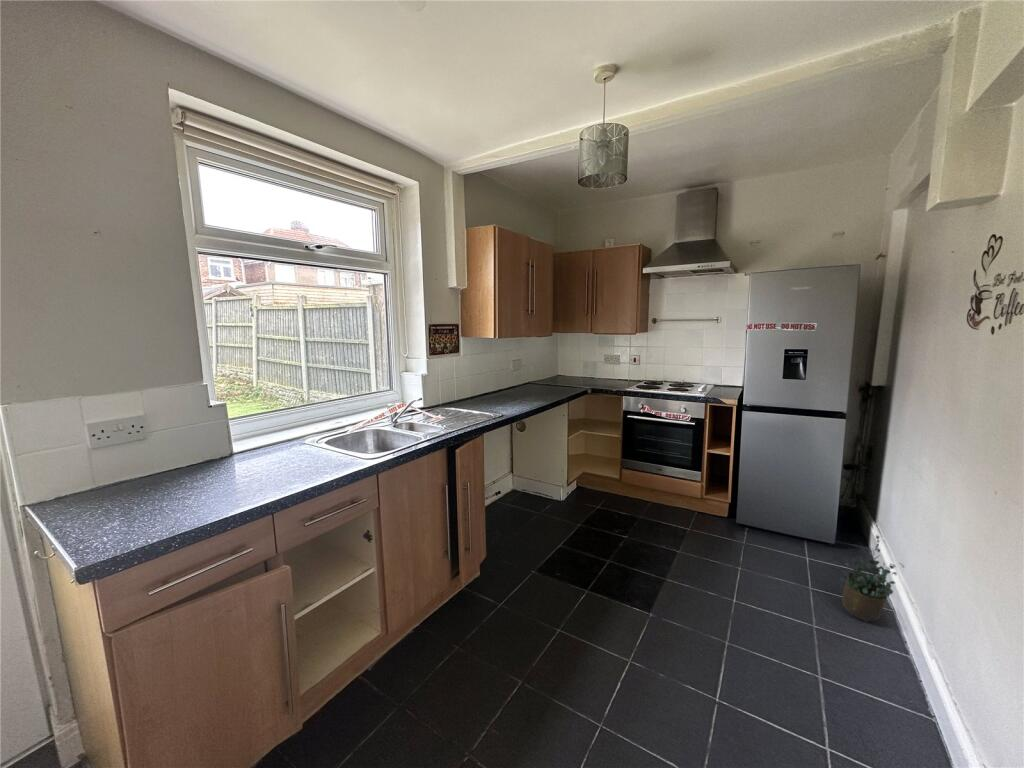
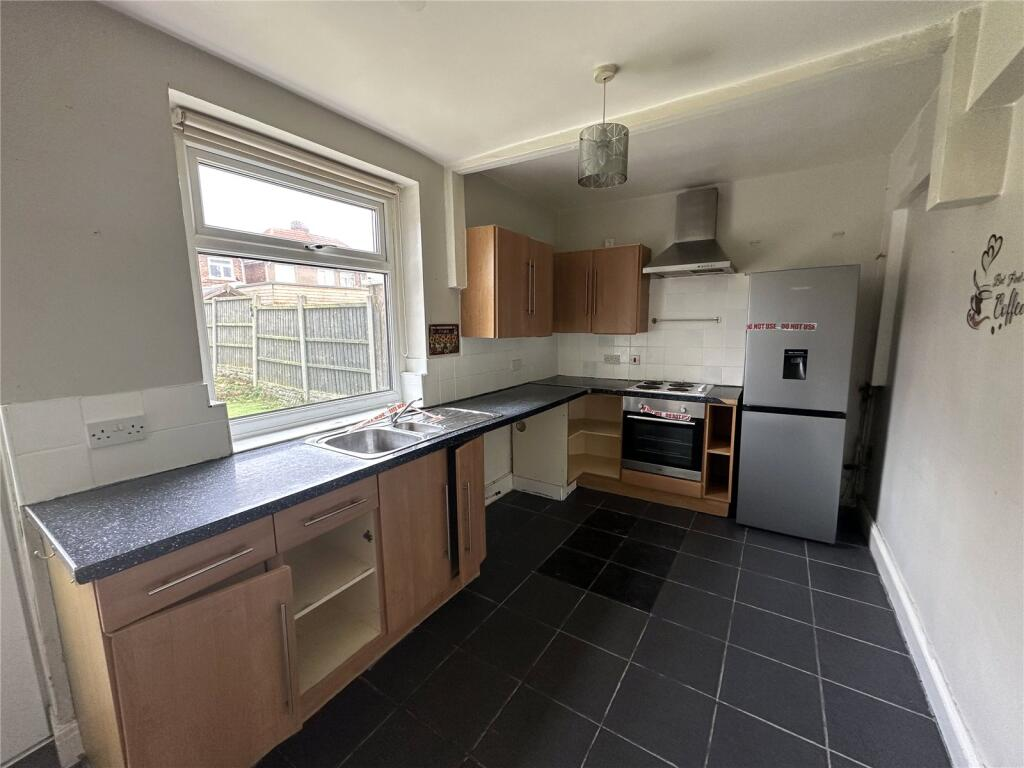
- potted plant [841,534,905,623]
